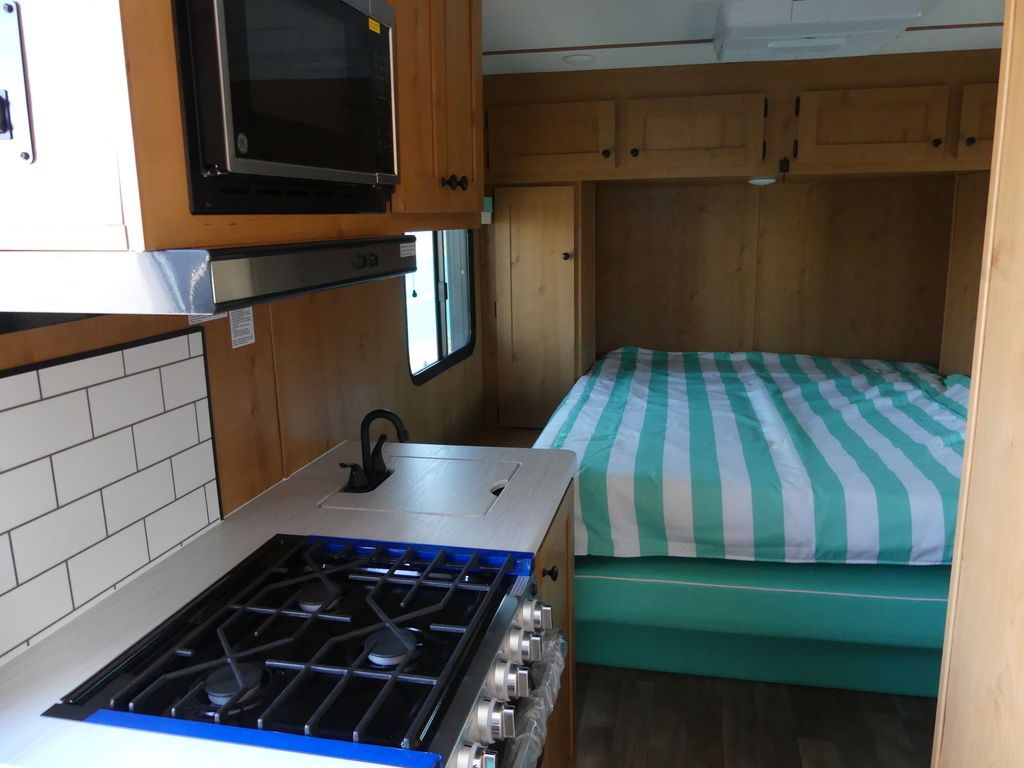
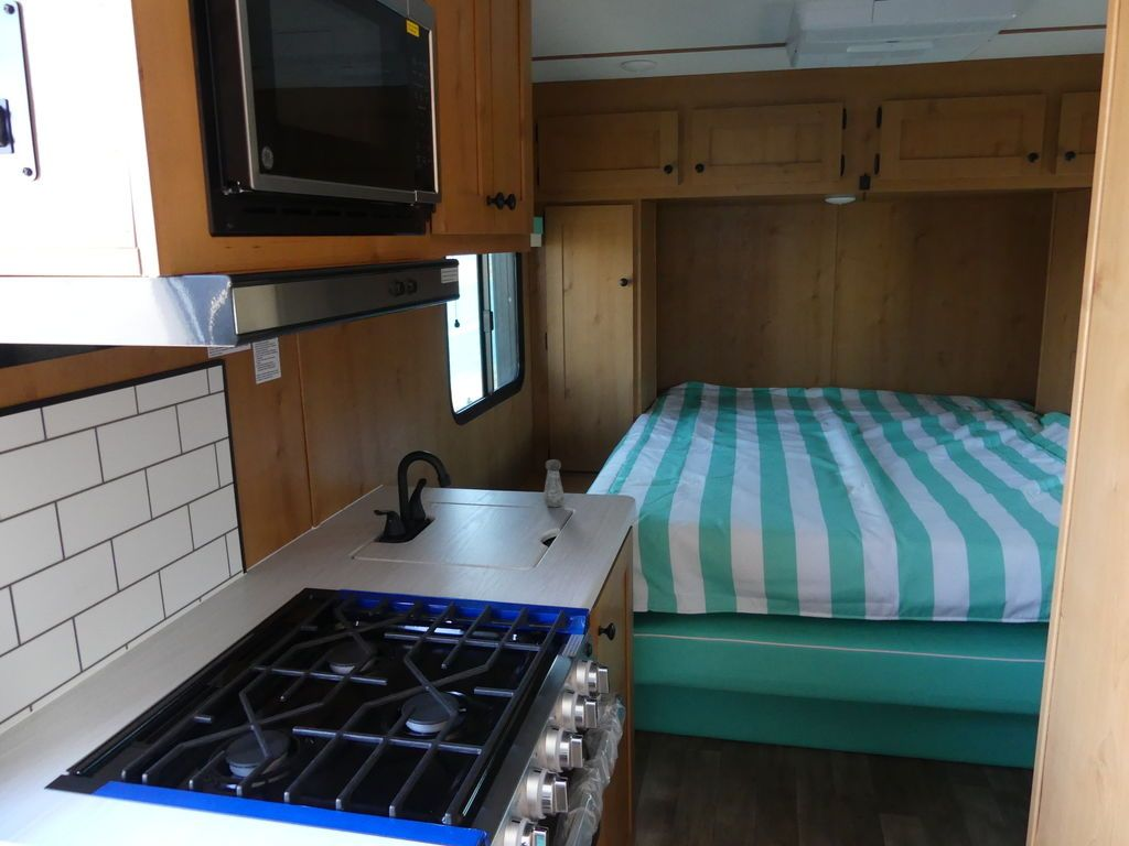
+ salt shaker [542,458,566,508]
